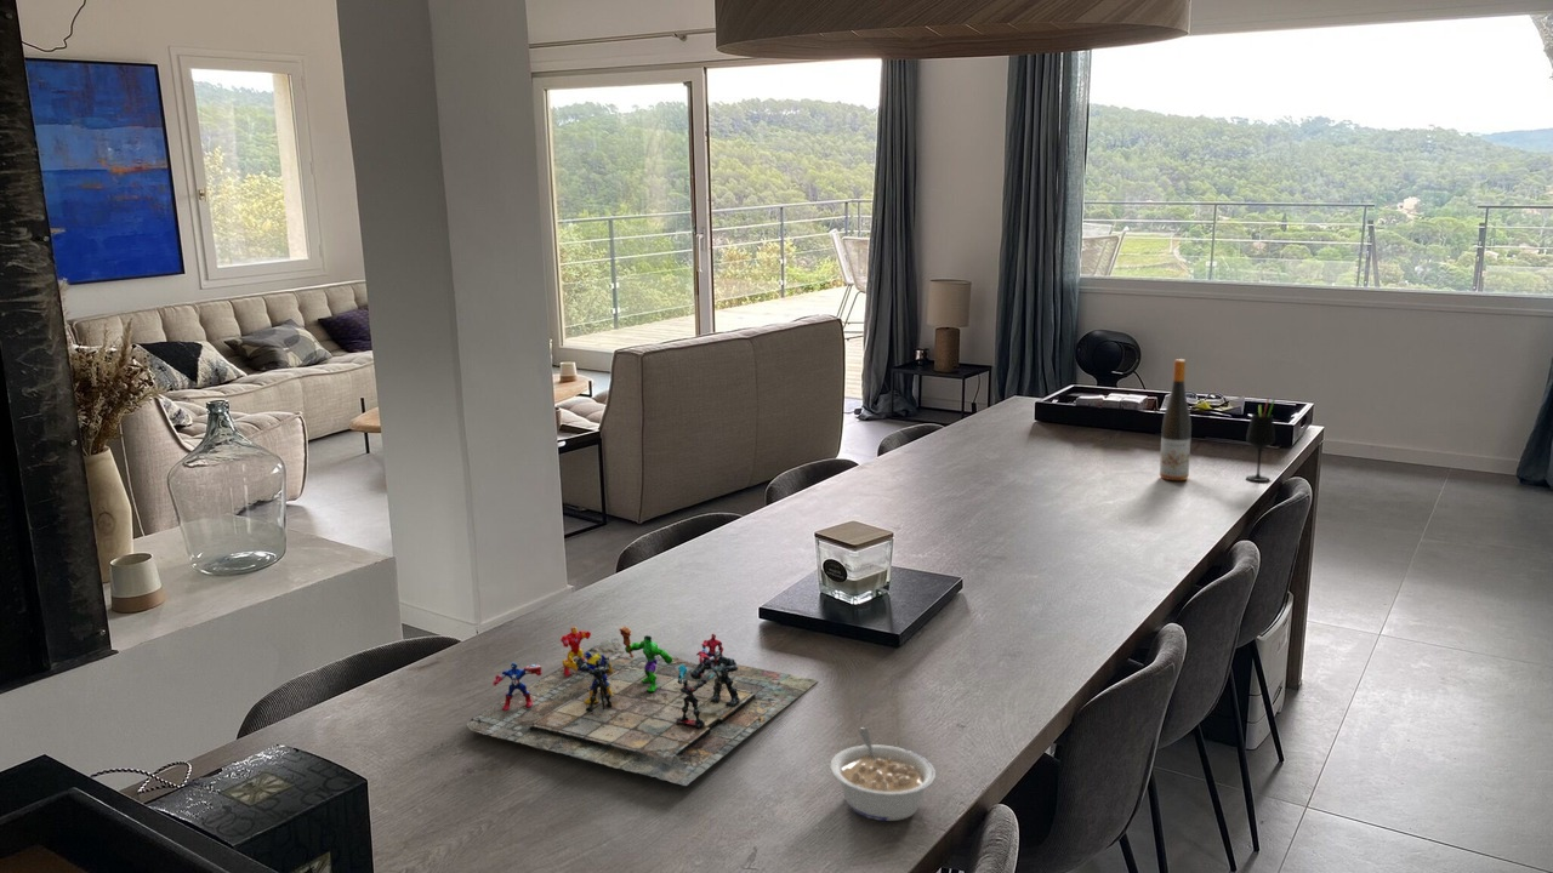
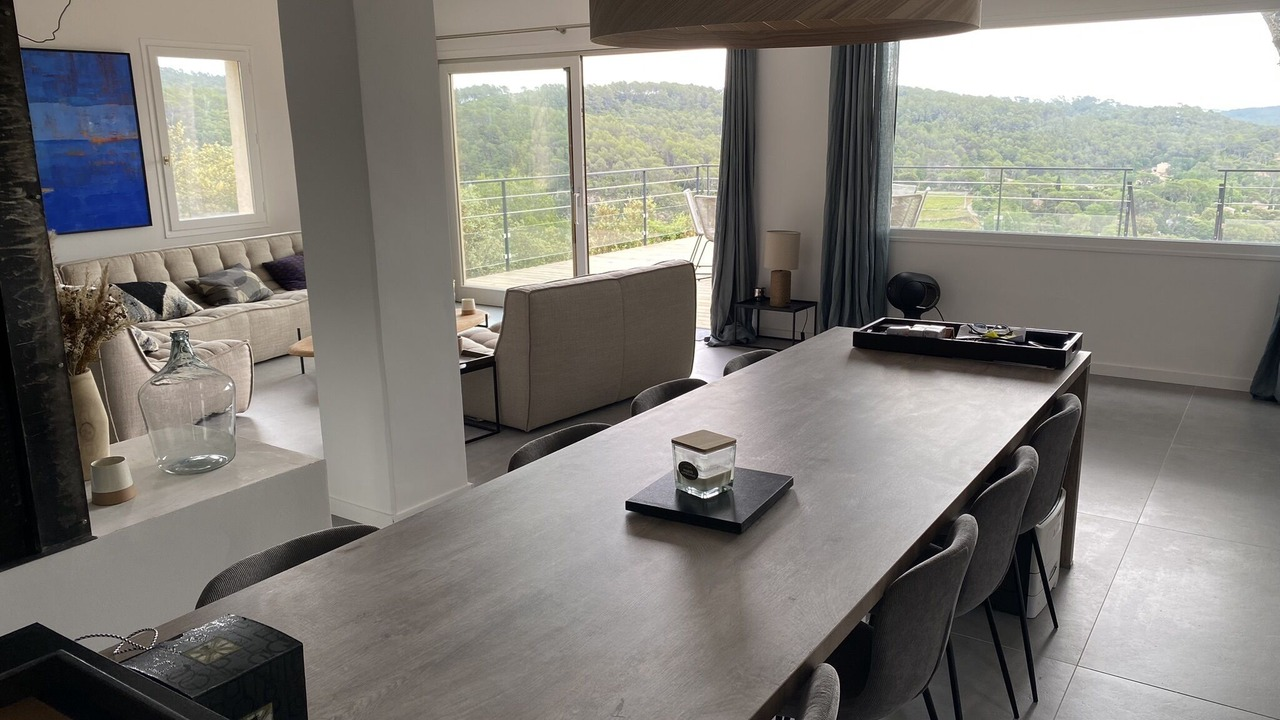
- board game [466,626,819,787]
- legume [829,726,937,822]
- wine bottle [1159,358,1193,481]
- wine glass [1245,396,1276,483]
